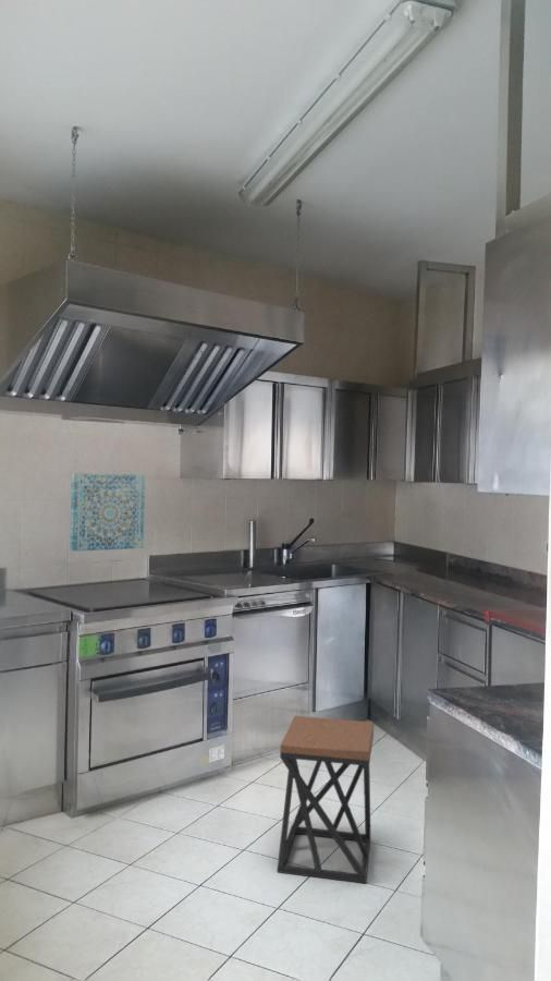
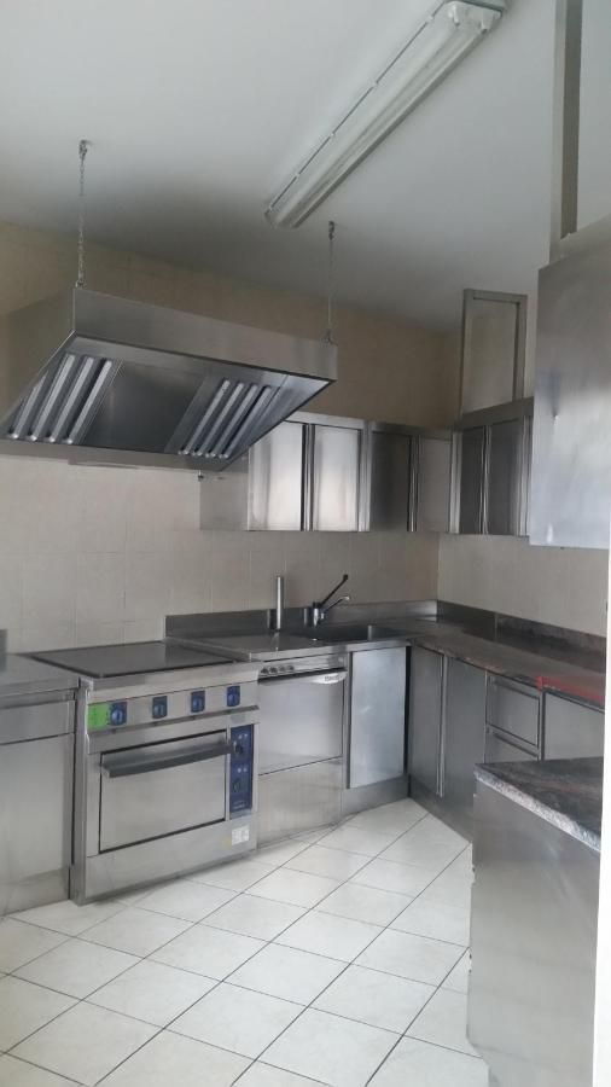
- wall art [69,472,146,553]
- stool [277,715,375,884]
